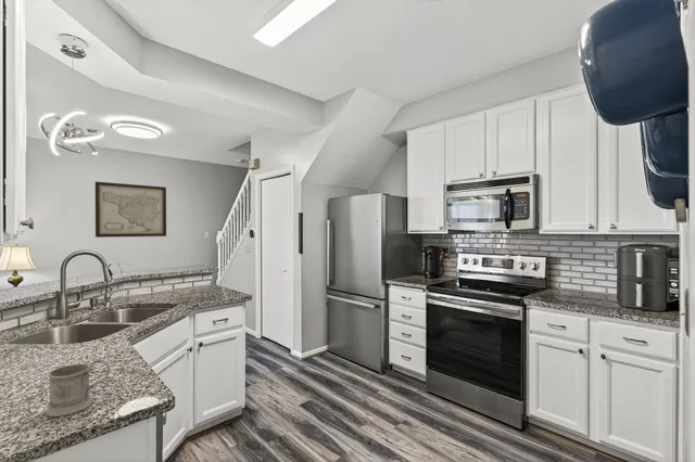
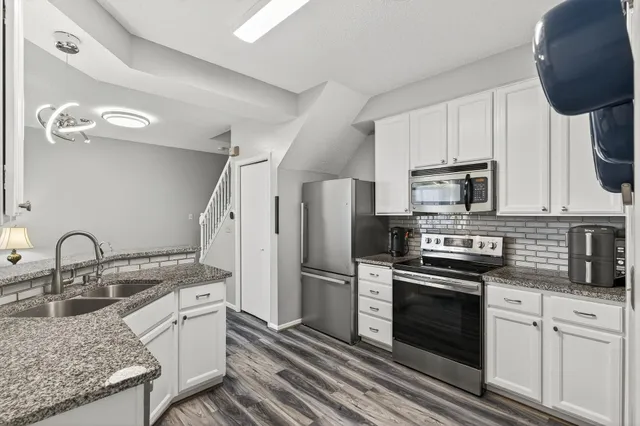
- mug [45,357,111,418]
- wall art [94,180,167,239]
